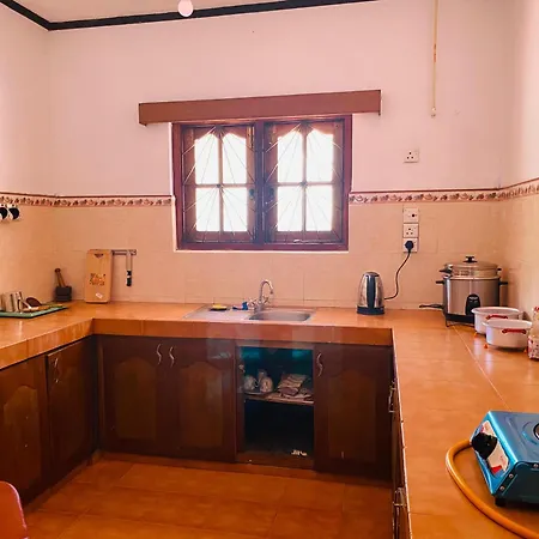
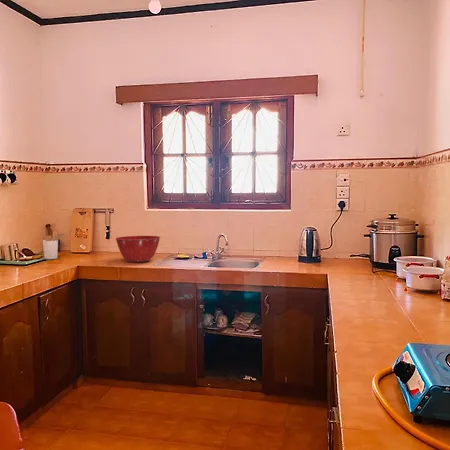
+ mixing bowl [114,235,161,263]
+ utensil holder [42,230,66,260]
